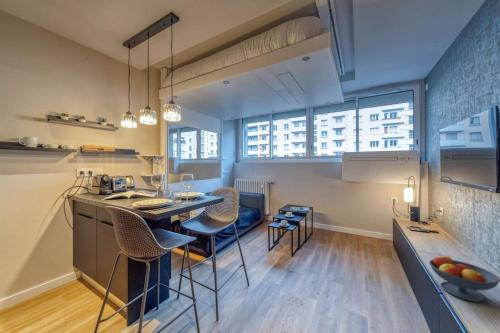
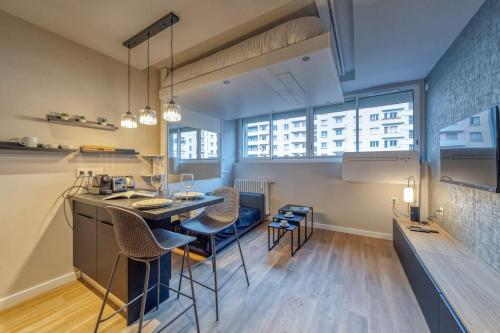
- fruit bowl [428,254,500,303]
